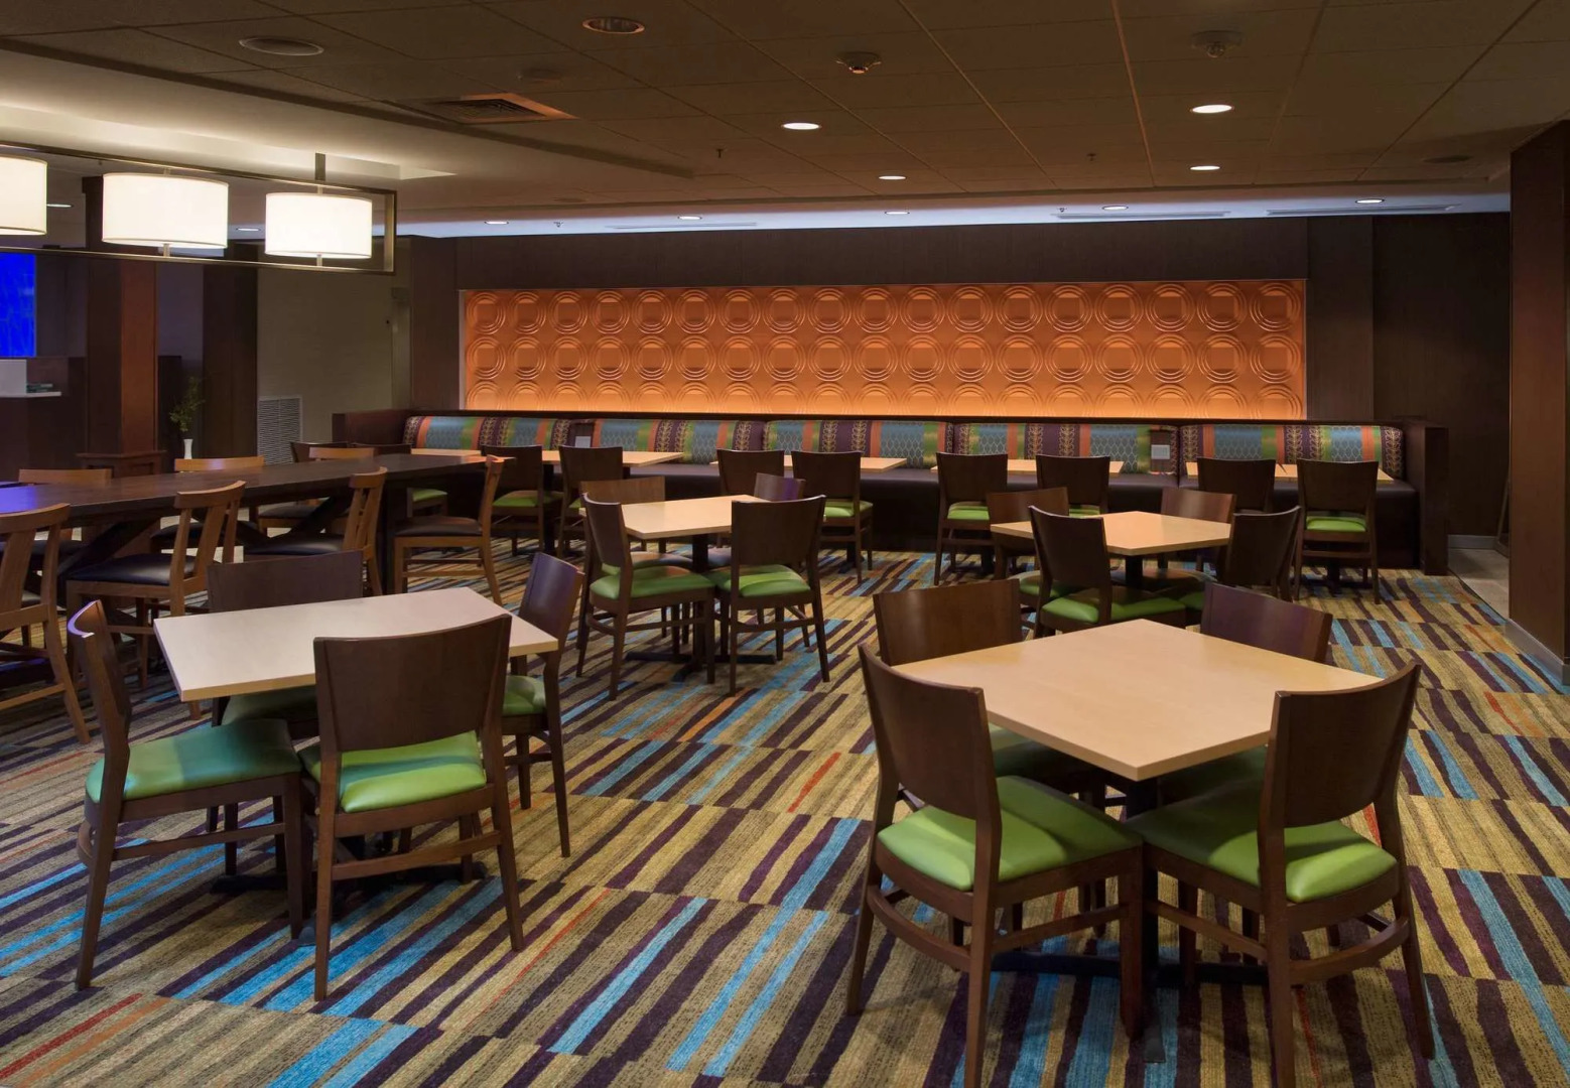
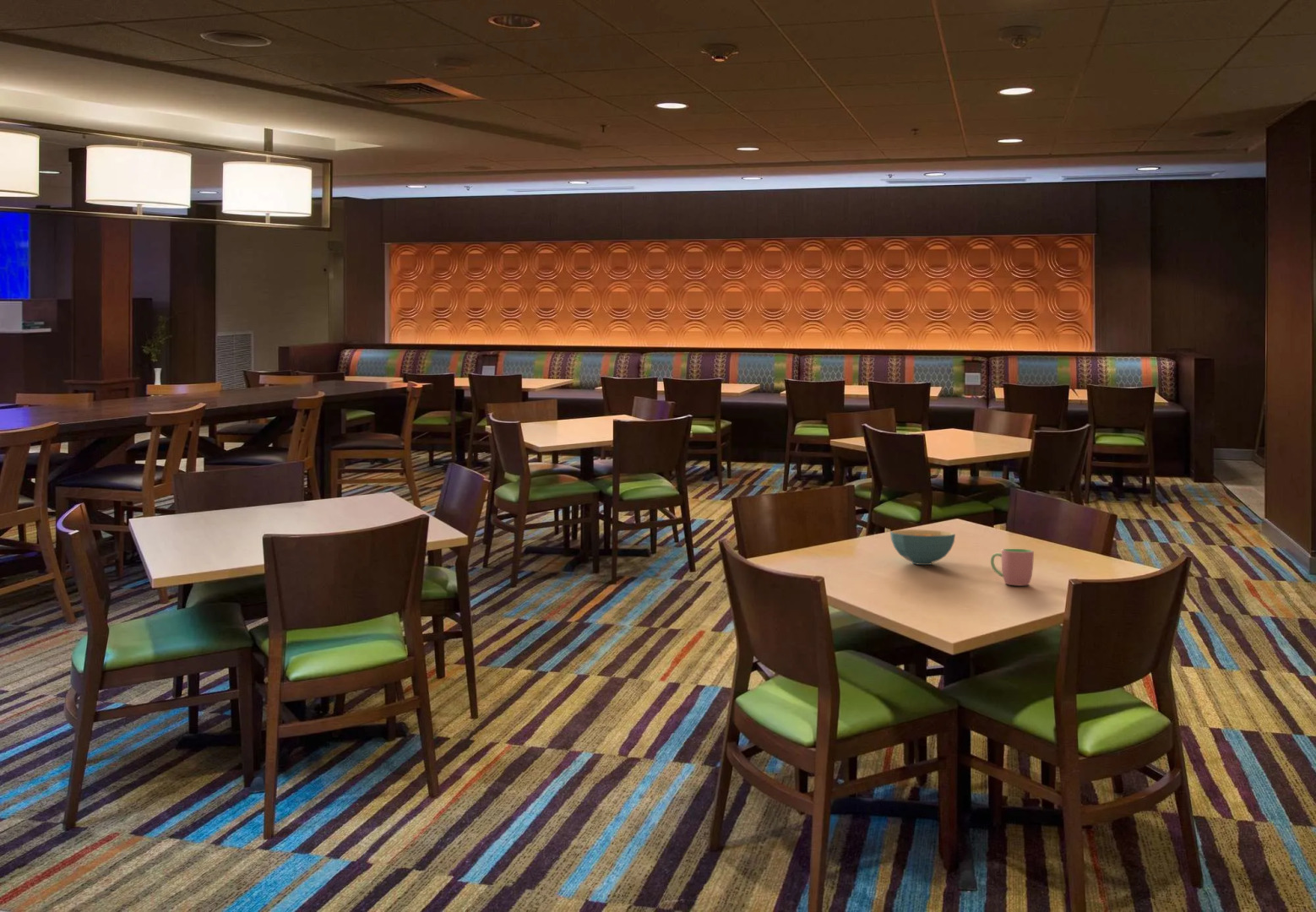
+ cereal bowl [889,529,956,566]
+ cup [990,548,1035,586]
